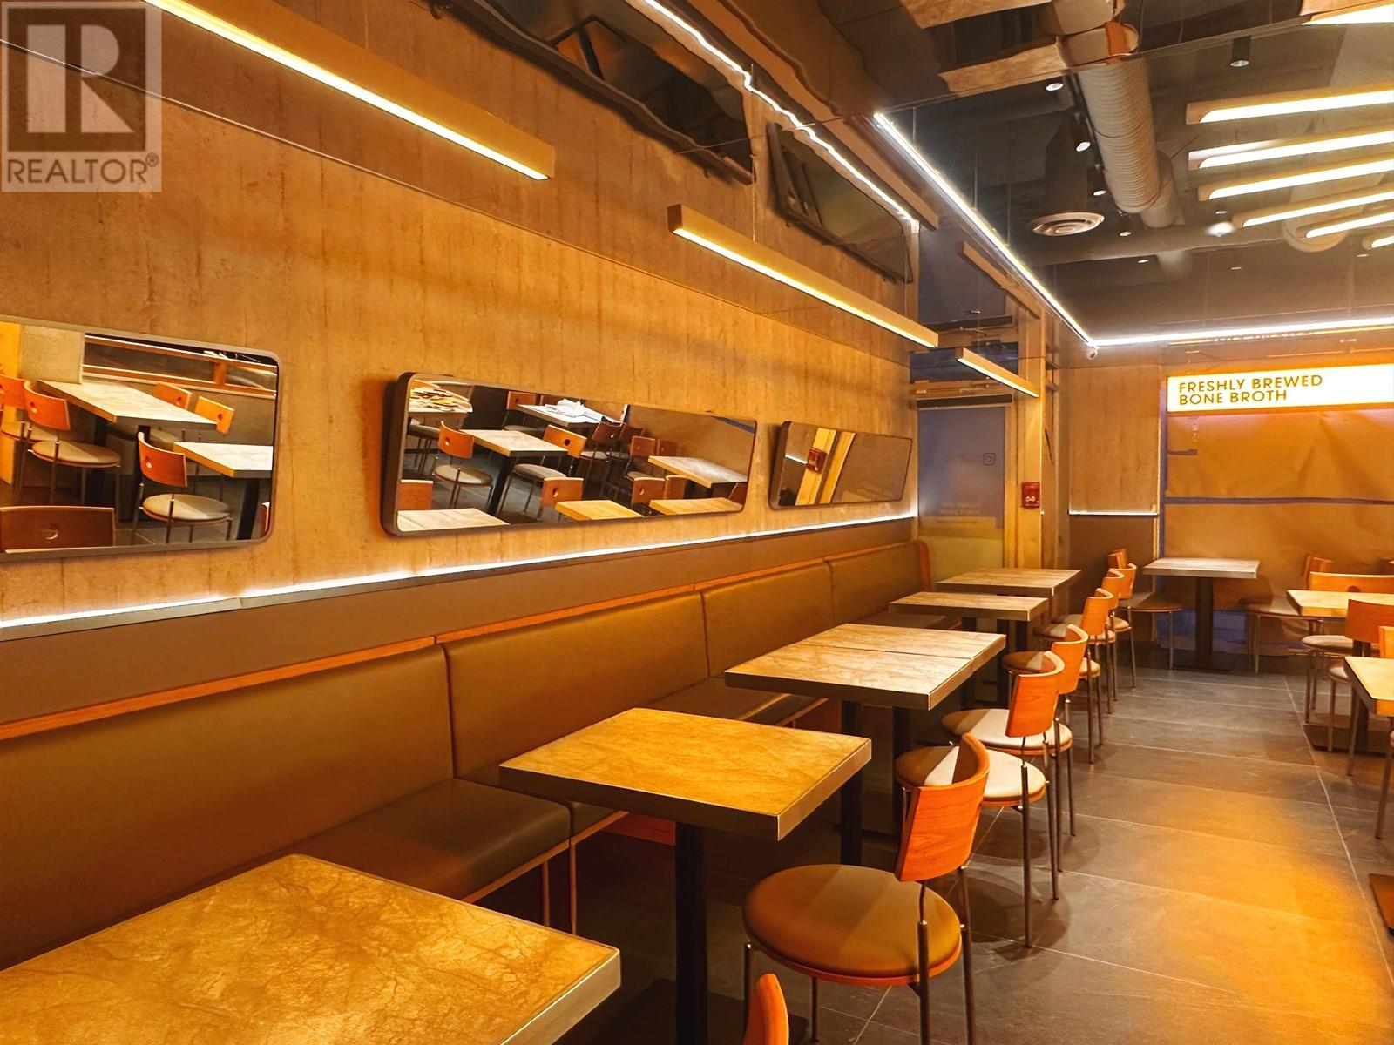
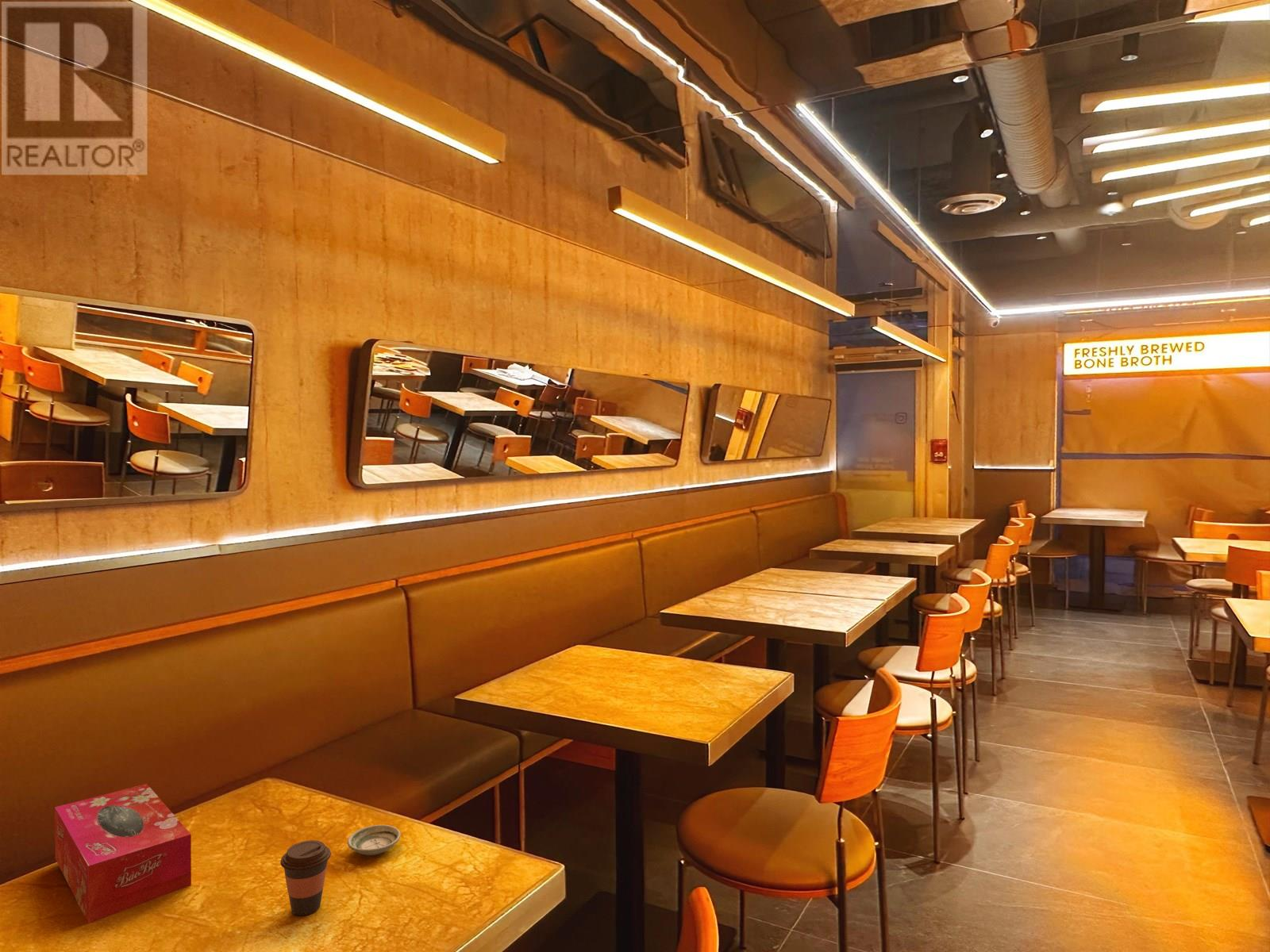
+ coffee cup [279,839,332,916]
+ saucer [347,824,402,856]
+ tissue box [54,783,192,924]
